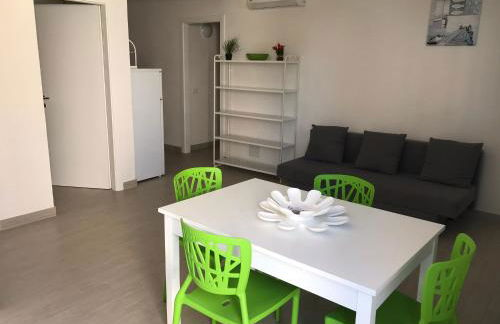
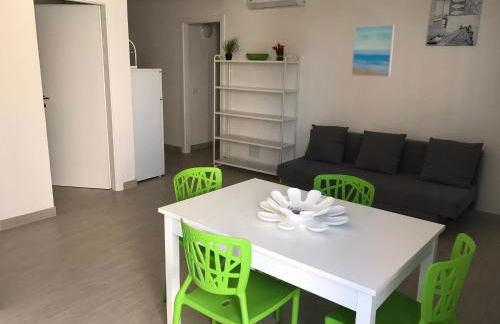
+ wall art [350,24,396,78]
